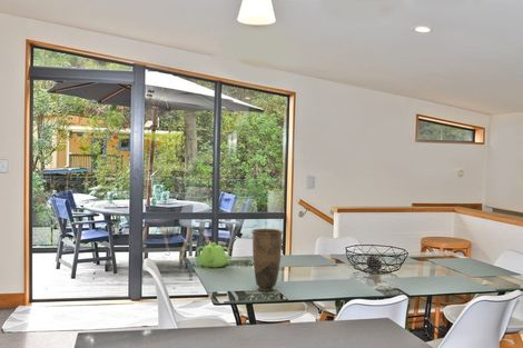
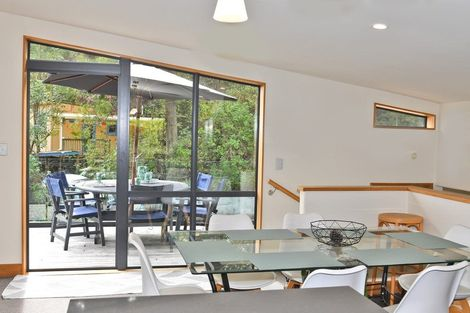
- vase [250,228,284,292]
- teapot [195,241,231,268]
